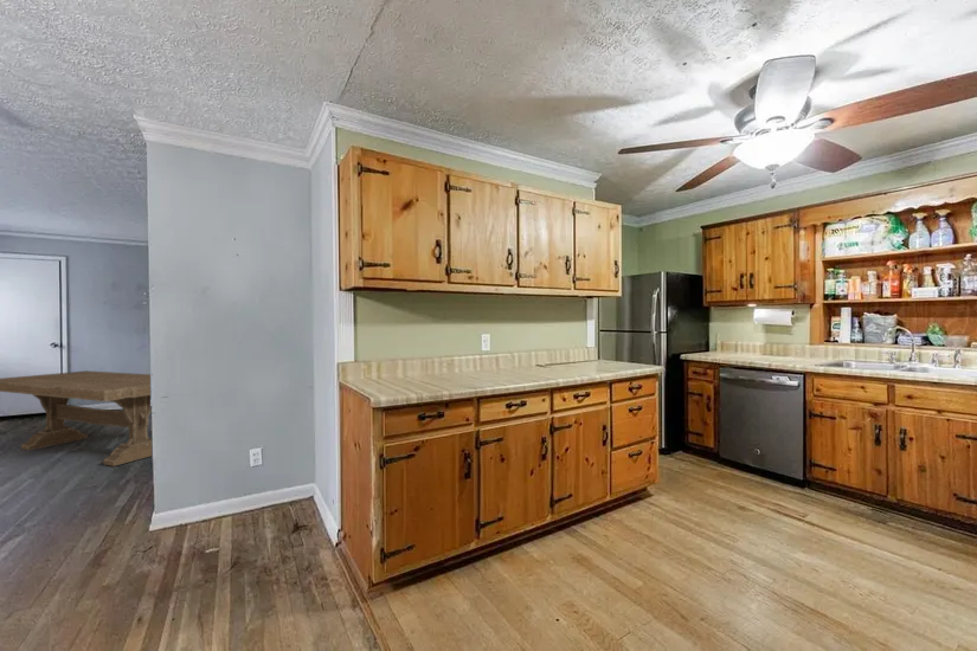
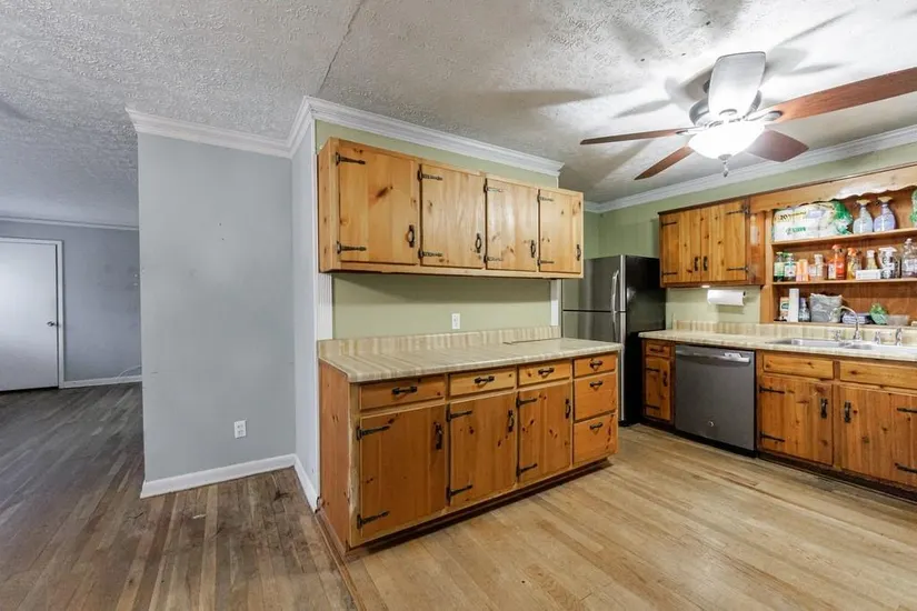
- dining table [0,369,153,468]
